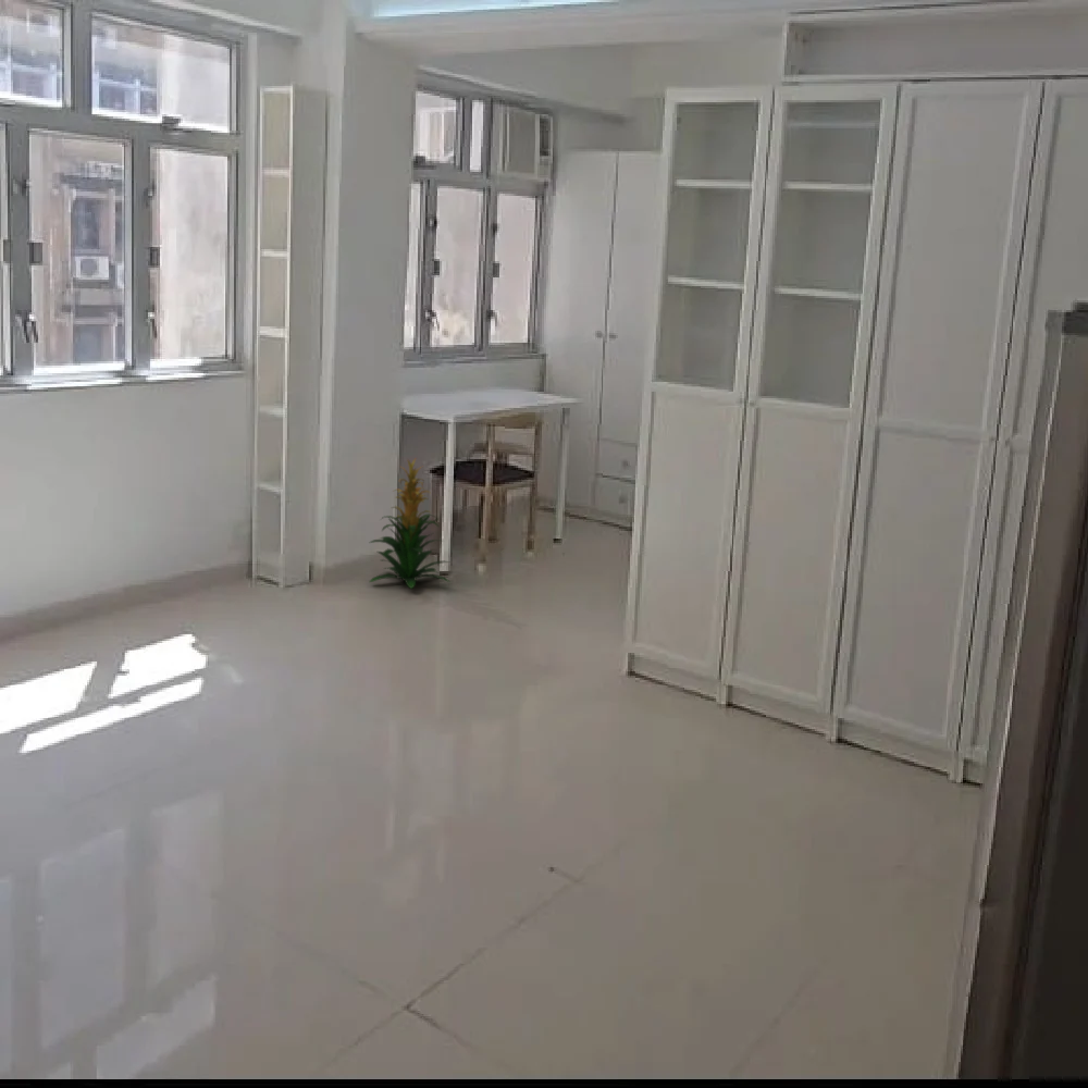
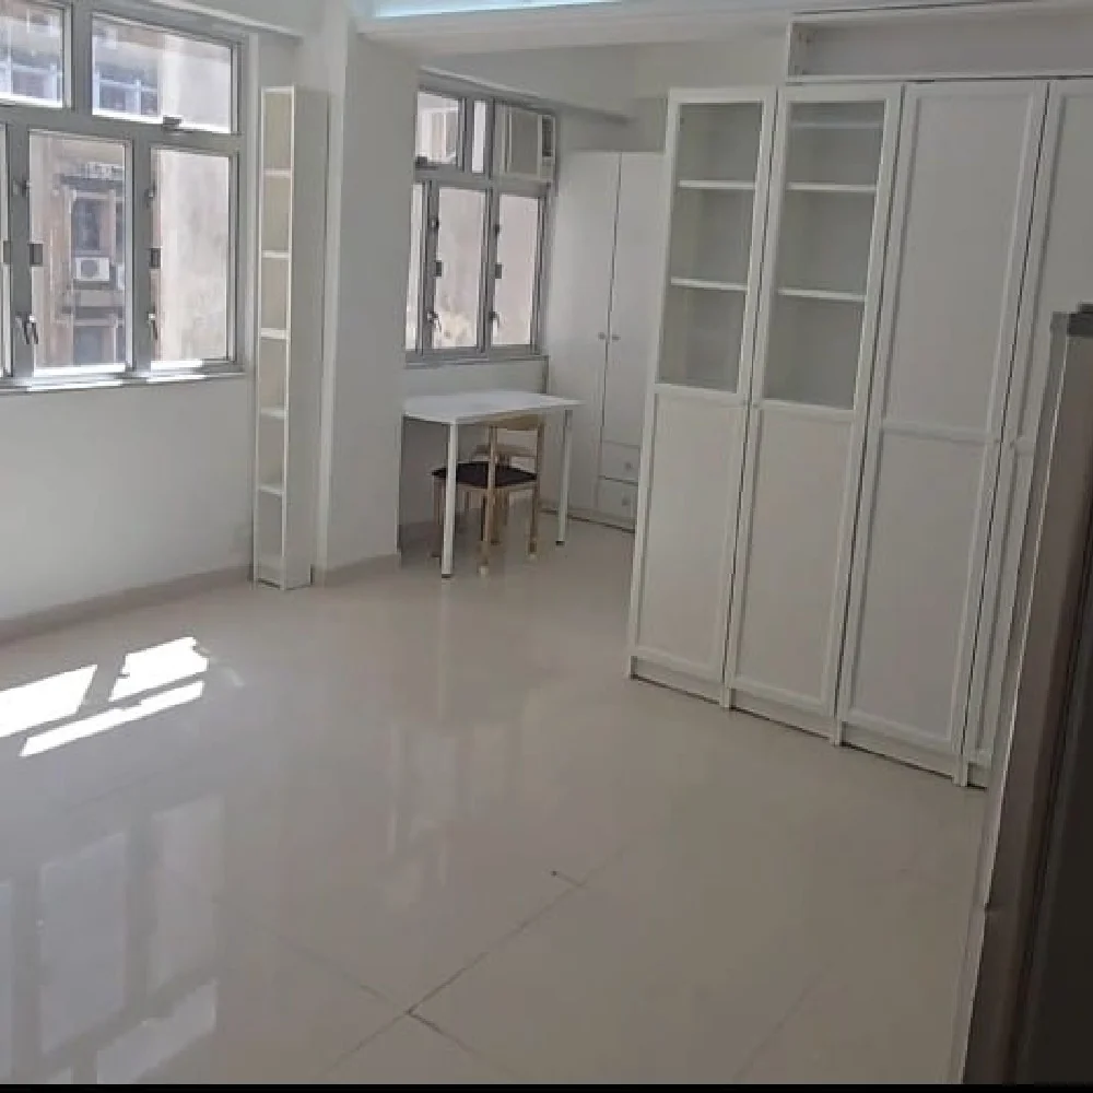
- indoor plant [368,458,450,590]
